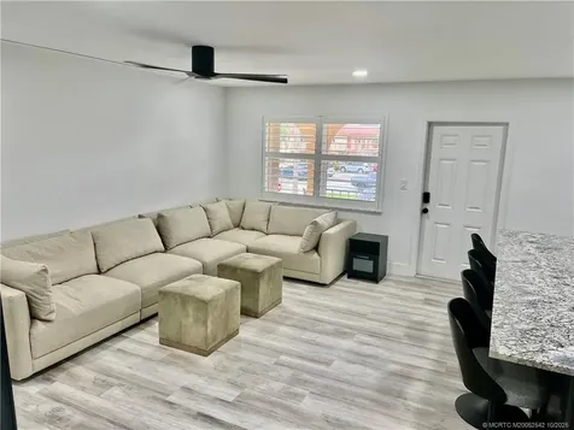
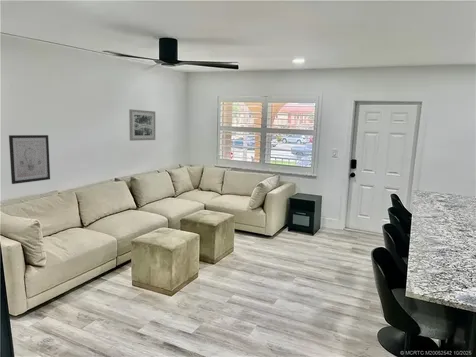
+ wall art [128,109,156,142]
+ wall art [8,134,51,185]
